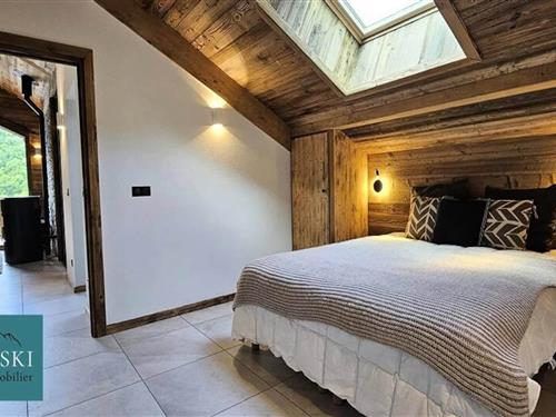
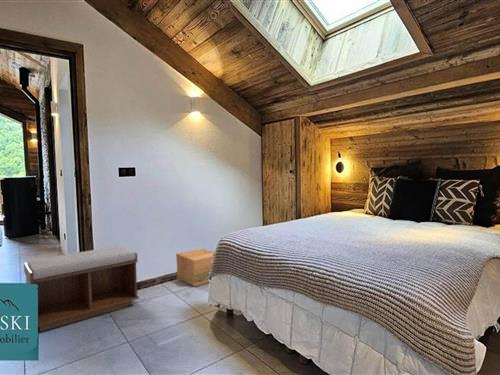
+ bench [23,245,140,333]
+ cardboard box [175,248,215,288]
